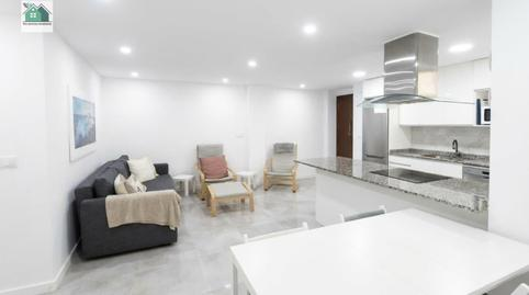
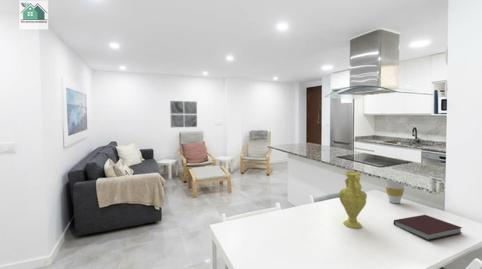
+ wall art [169,100,198,128]
+ notebook [393,214,463,241]
+ cup [384,179,405,204]
+ vase [338,170,368,229]
